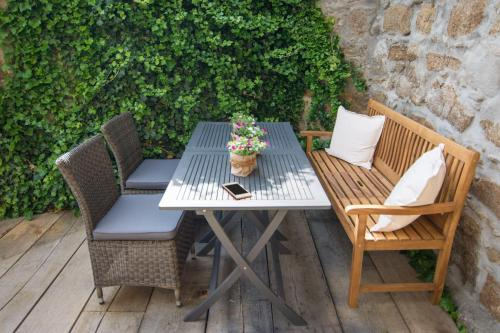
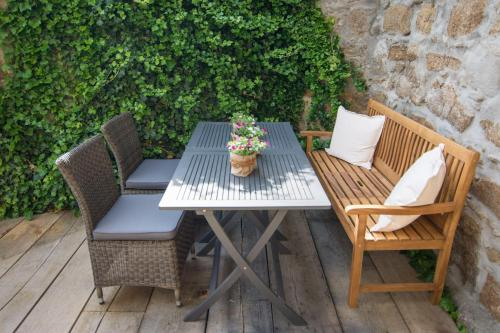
- cell phone [221,181,253,200]
